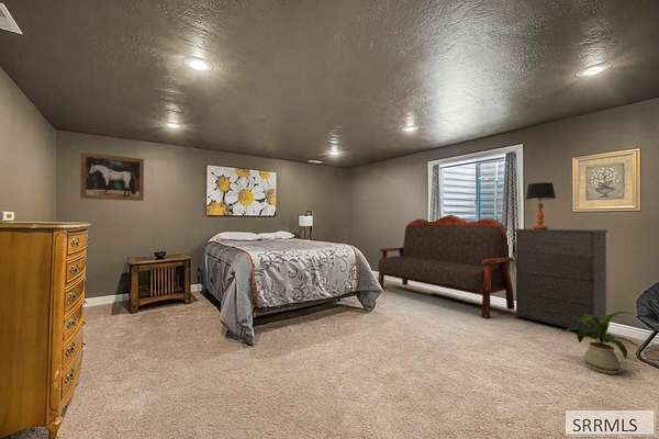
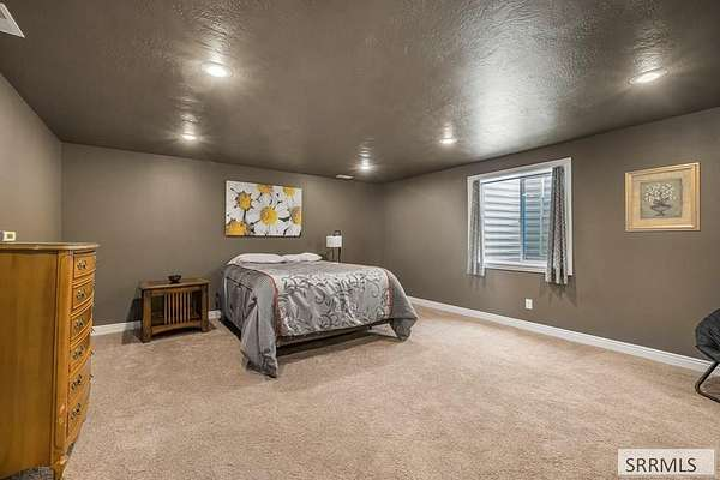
- bench [377,214,516,319]
- dresser [514,227,608,339]
- table lamp [525,181,557,229]
- house plant [559,311,645,375]
- wall art [79,151,145,202]
